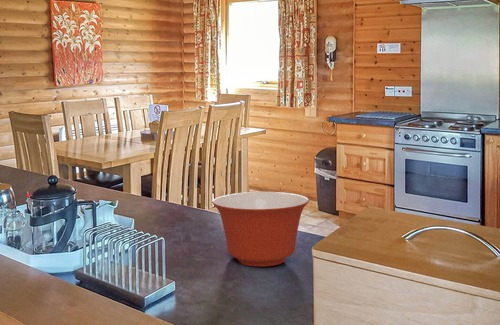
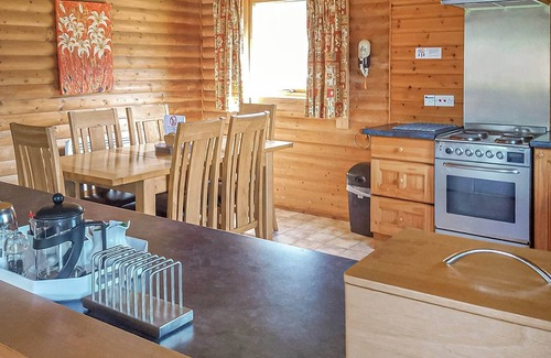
- mixing bowl [211,191,310,267]
